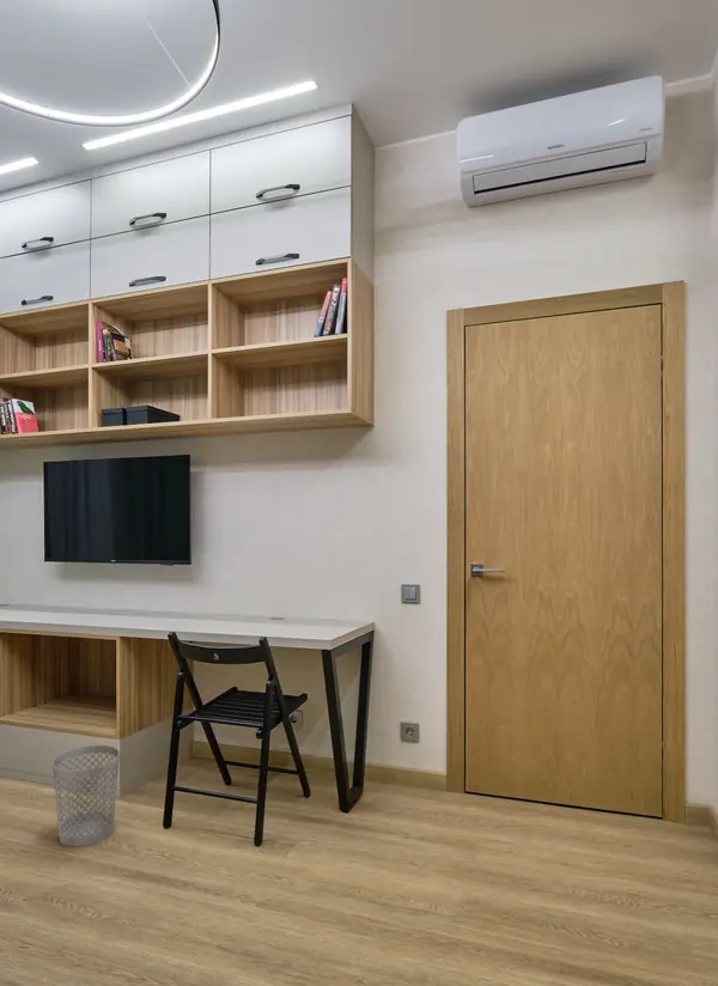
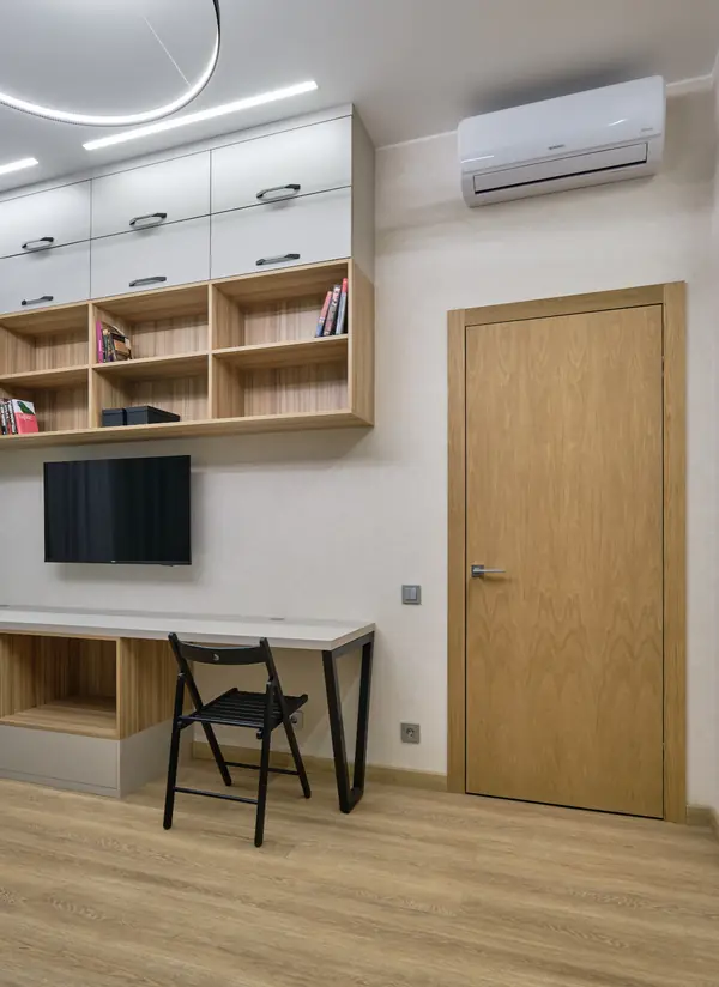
- wastebasket [51,744,121,847]
